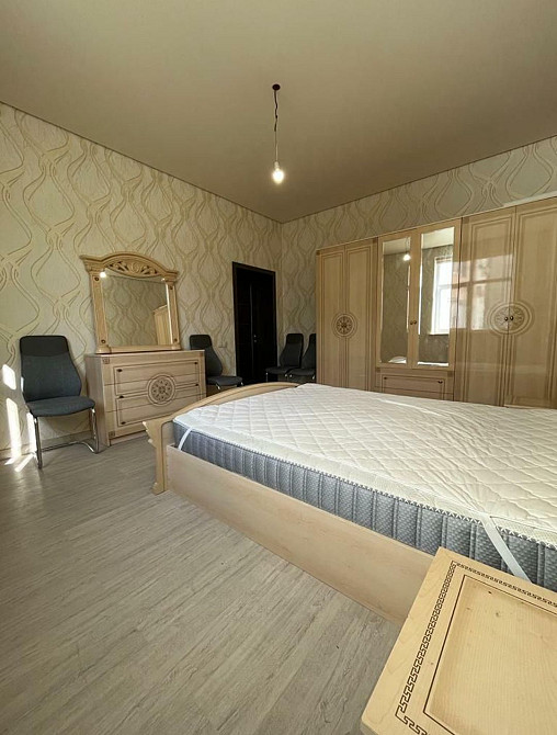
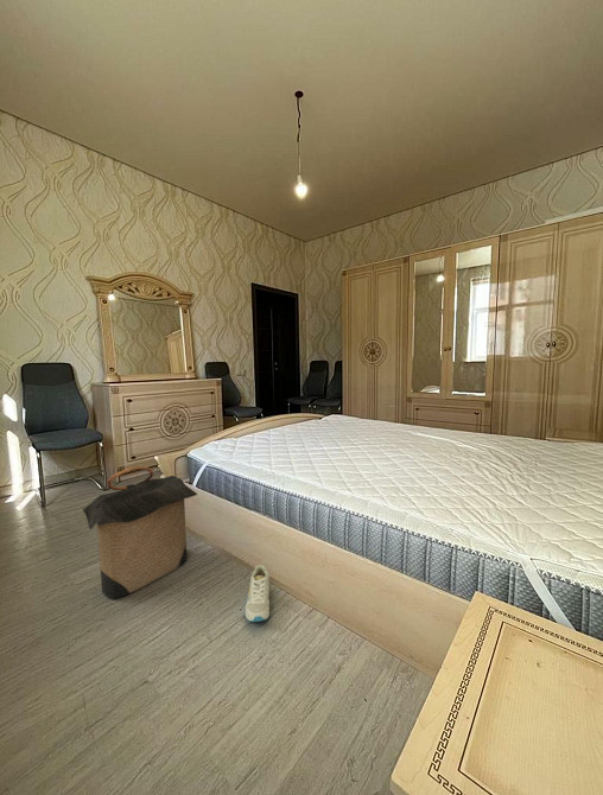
+ laundry hamper [82,465,198,599]
+ sneaker [245,564,271,623]
